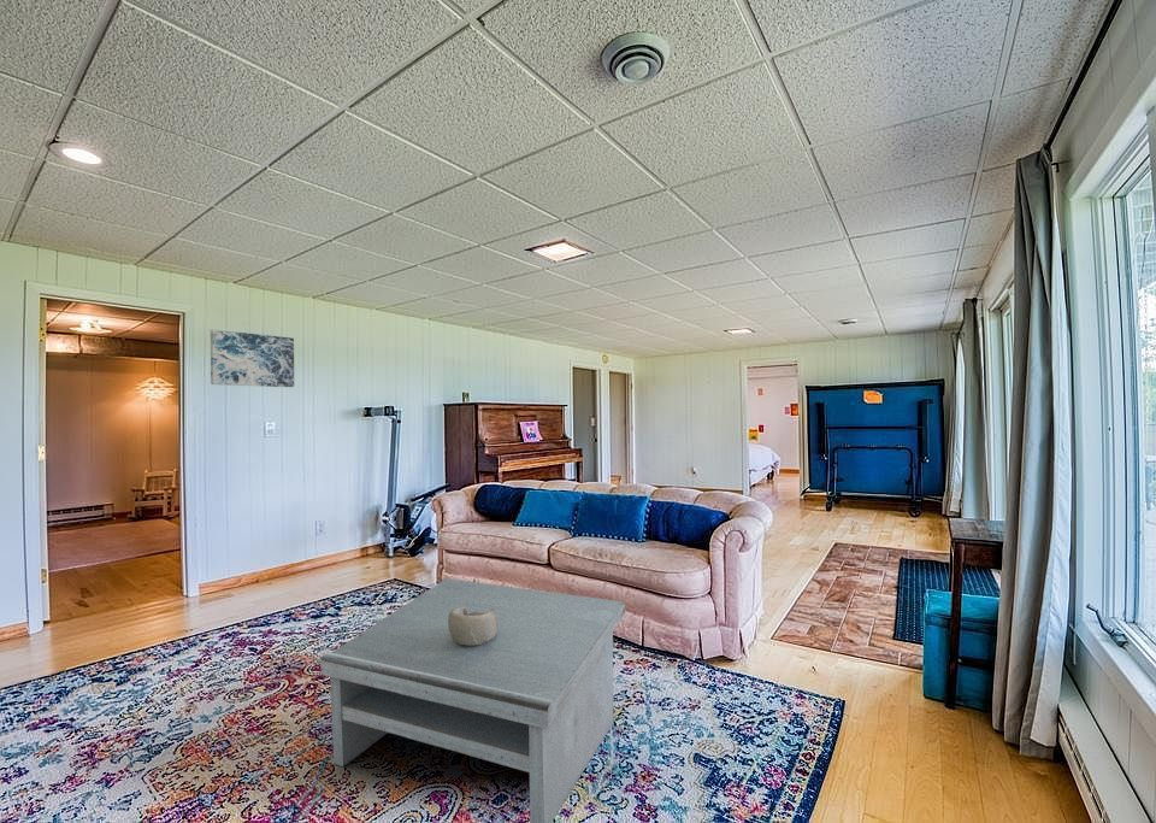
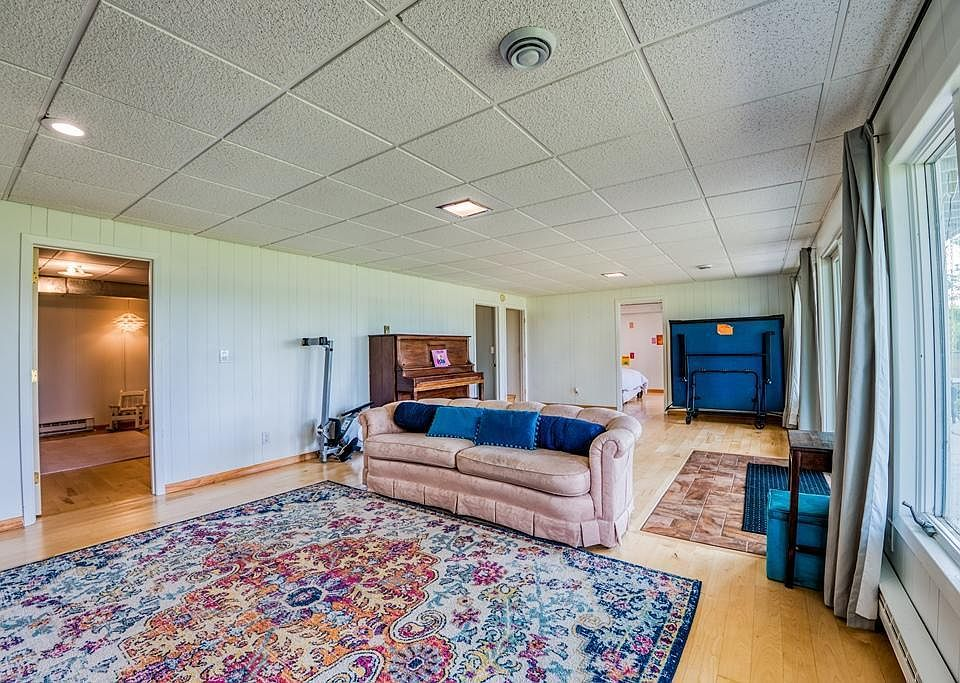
- decorative bowl [448,606,499,646]
- wall art [210,329,295,388]
- coffee table [319,577,626,823]
